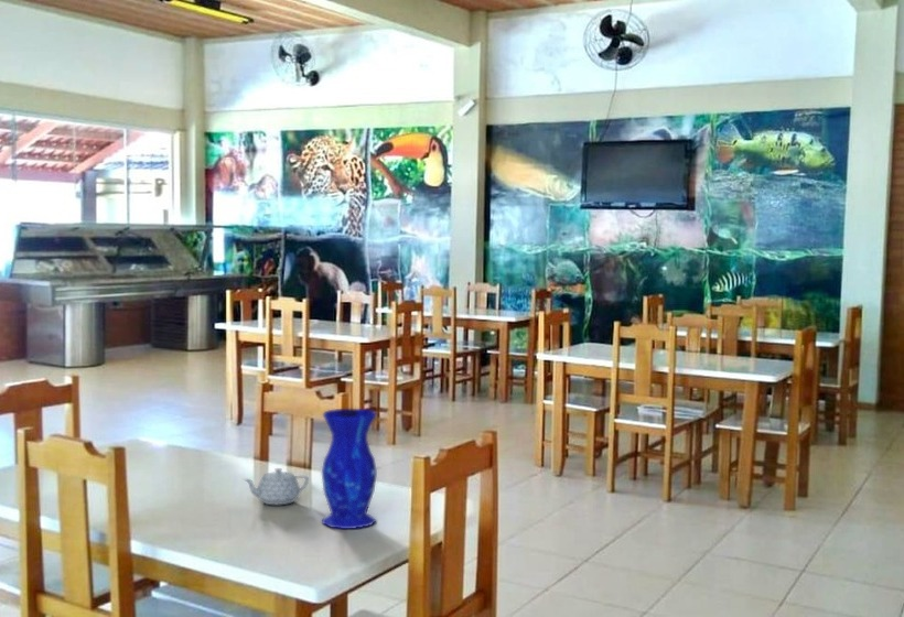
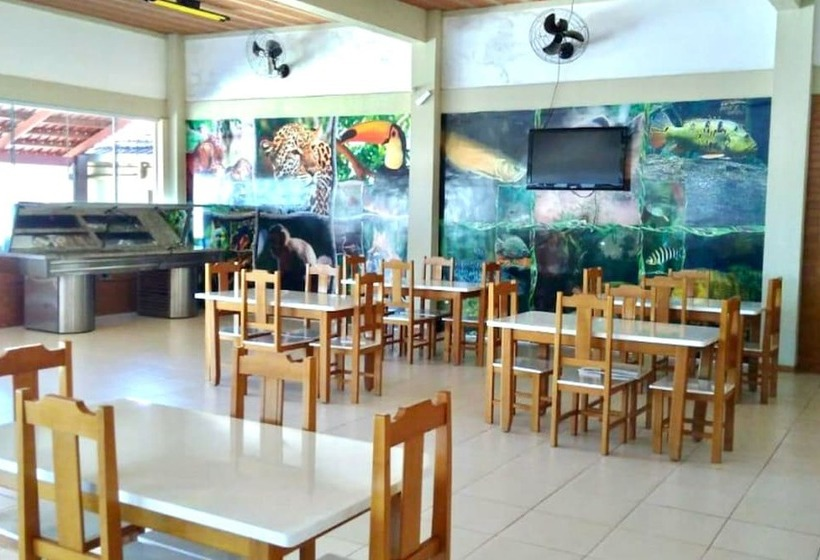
- vase [321,408,378,530]
- teapot [241,467,310,506]
